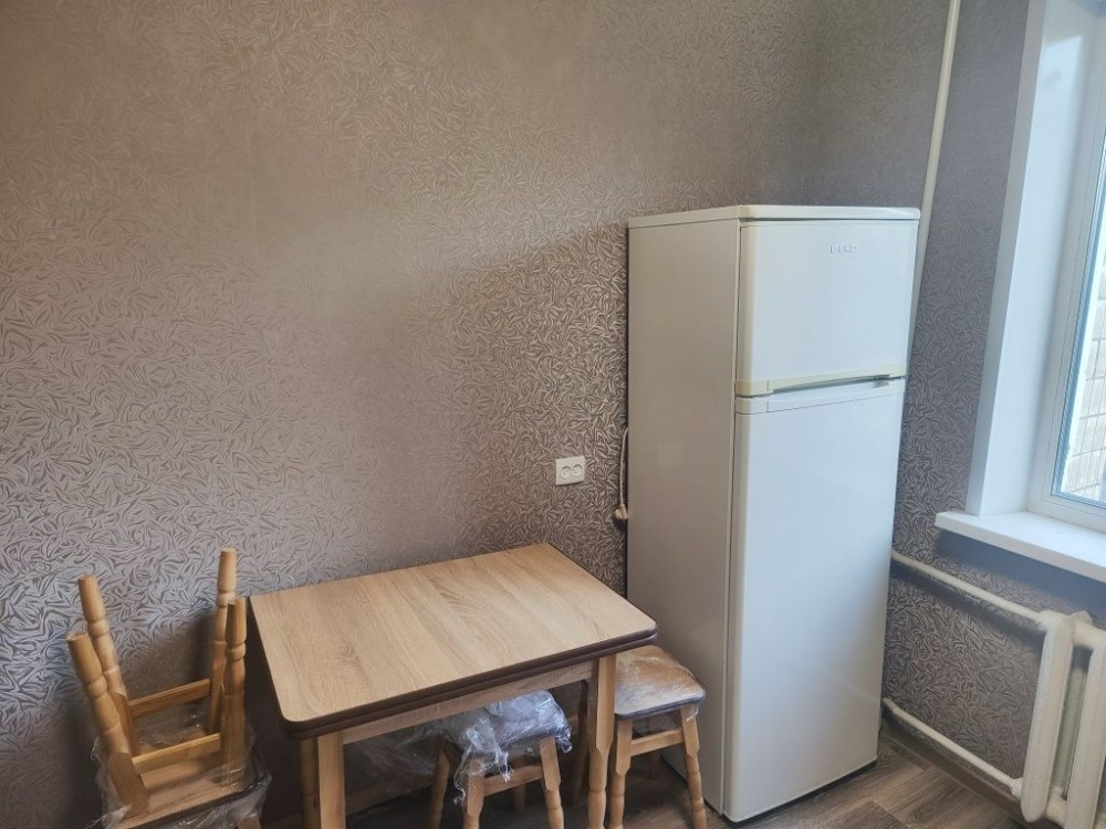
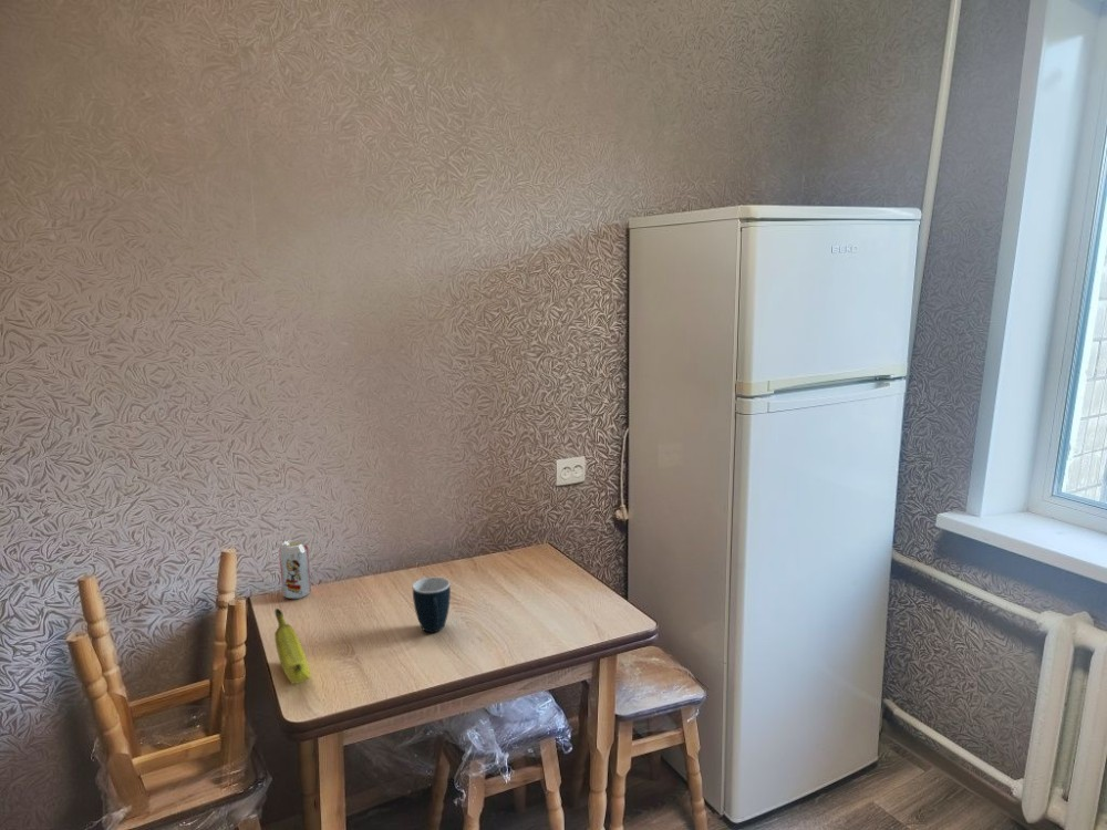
+ fruit [273,608,311,685]
+ beverage can [278,539,312,600]
+ mug [412,577,452,633]
